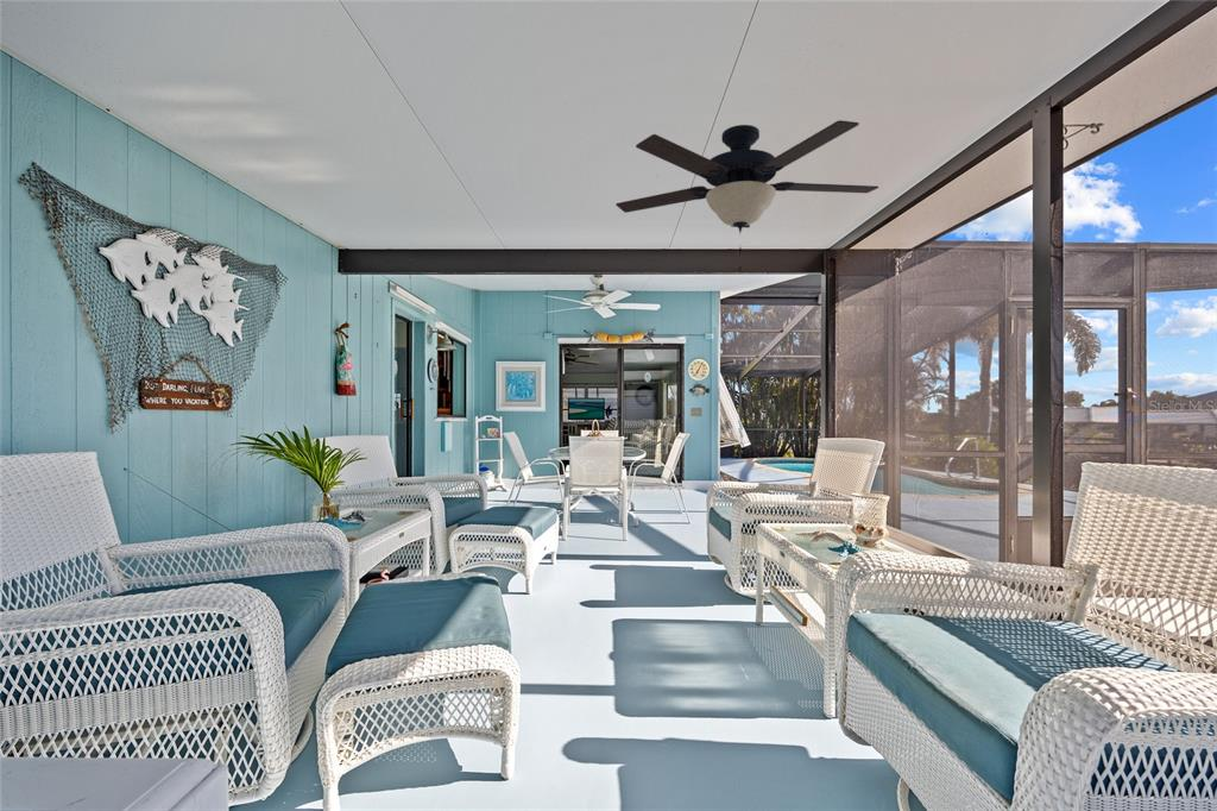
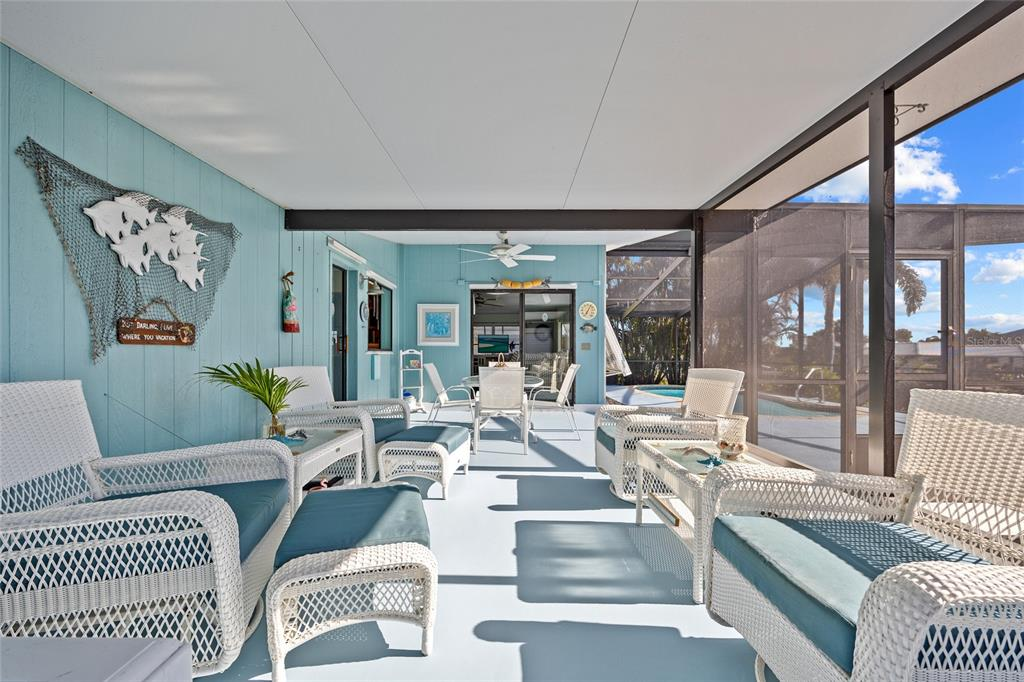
- ceiling fan [614,119,879,272]
